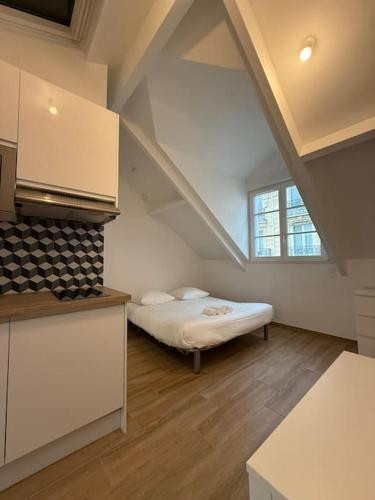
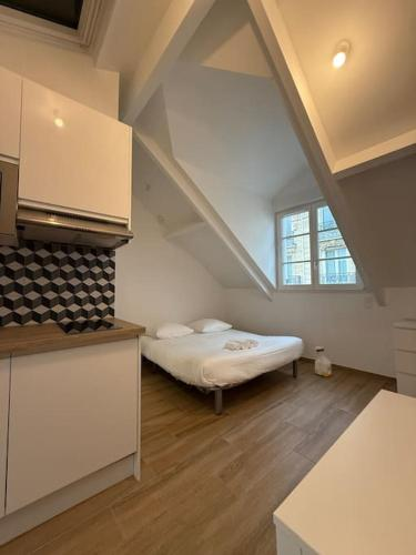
+ bag [313,345,333,377]
